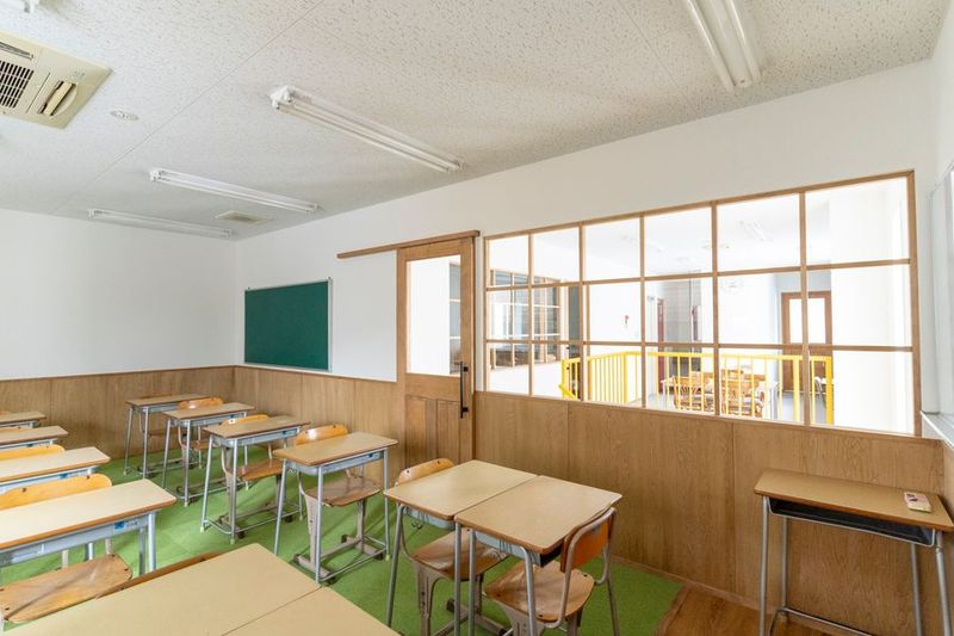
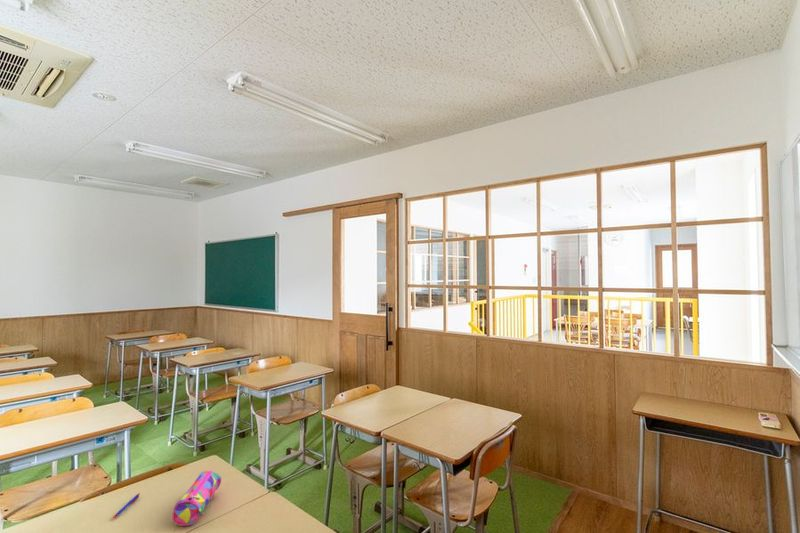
+ pencil case [171,470,222,527]
+ pen [111,492,141,520]
